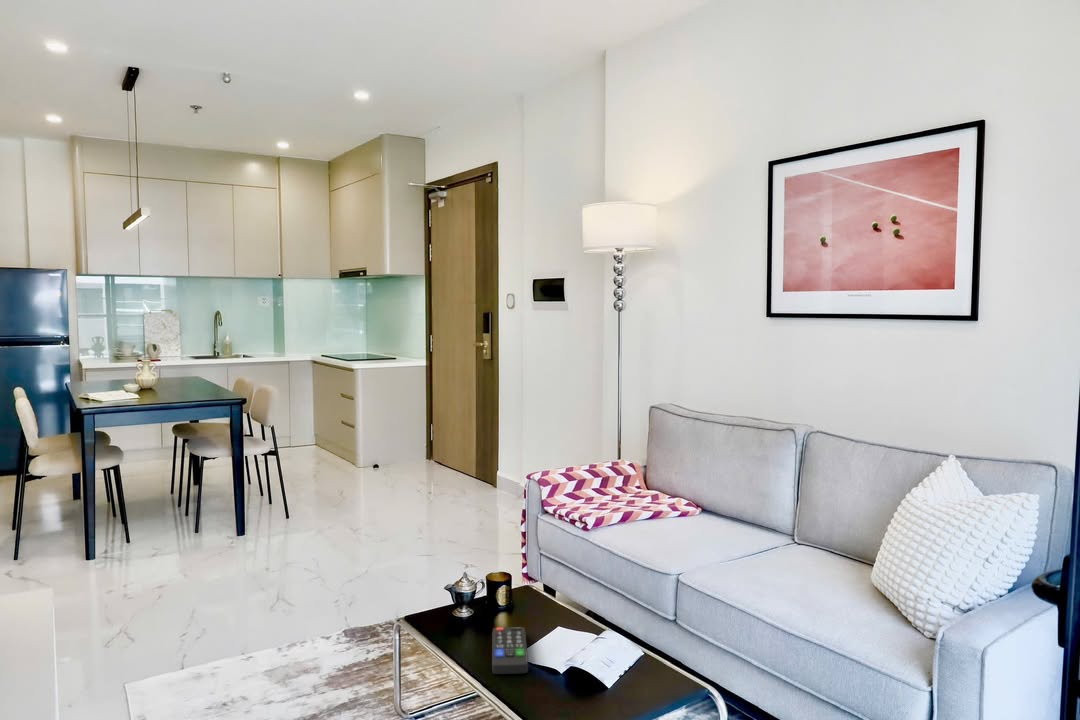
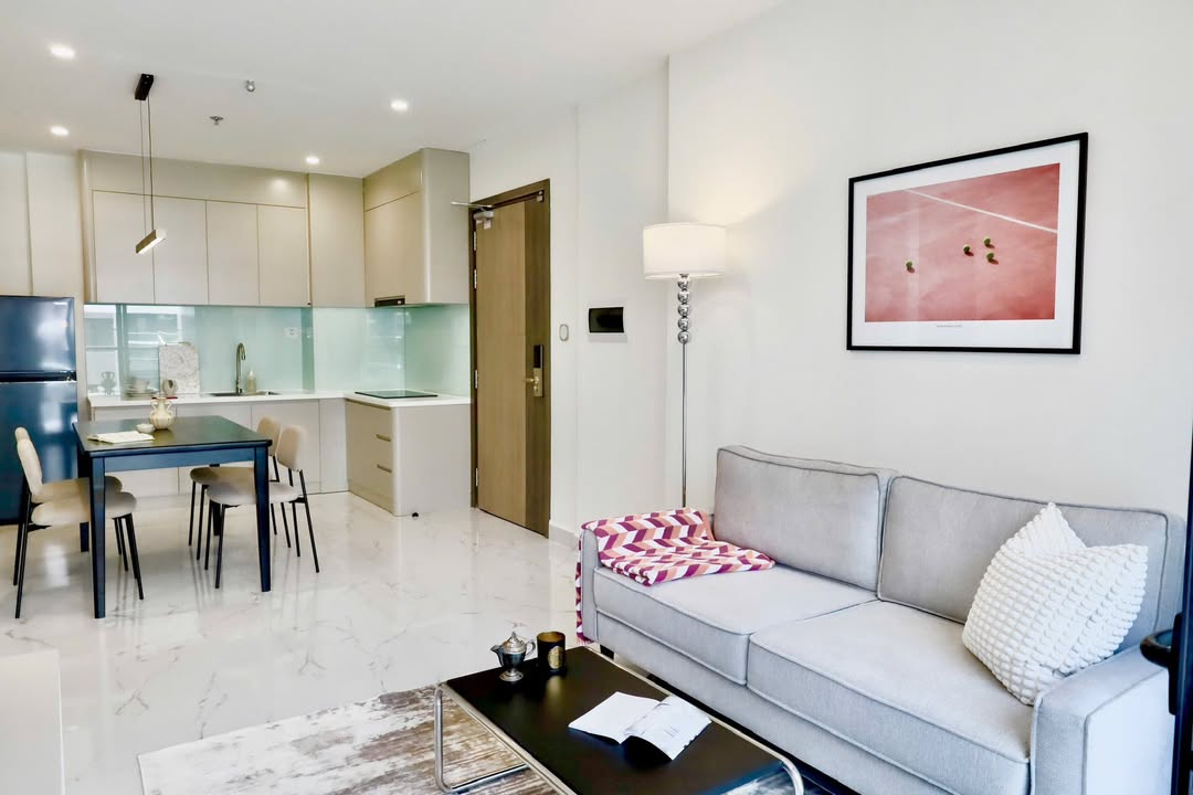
- remote control [491,626,529,675]
